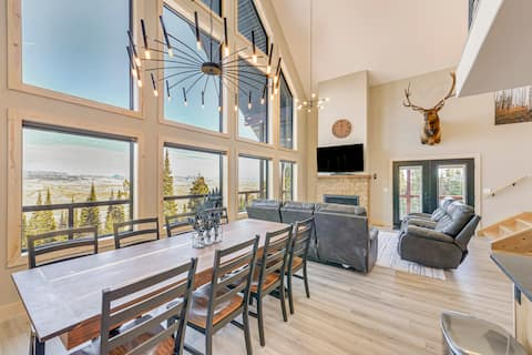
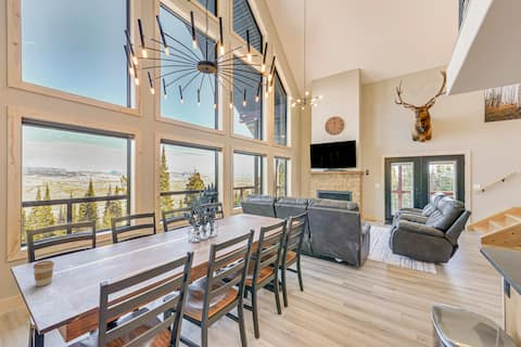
+ coffee cup [31,259,55,287]
